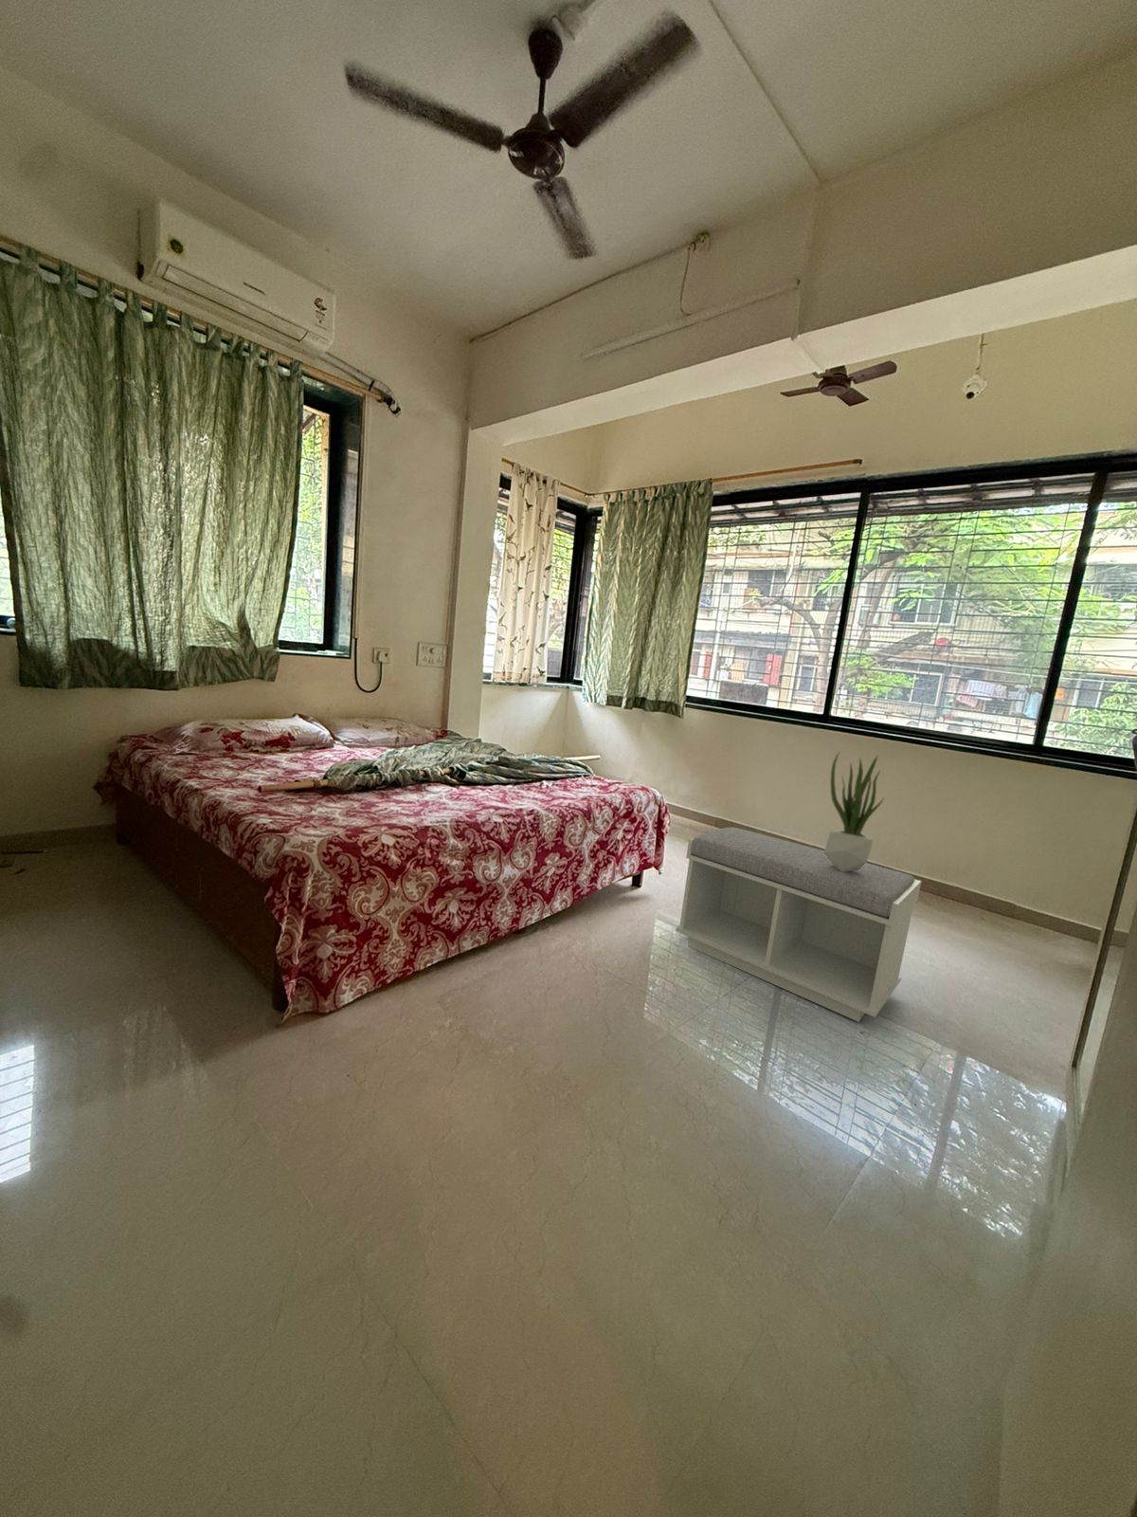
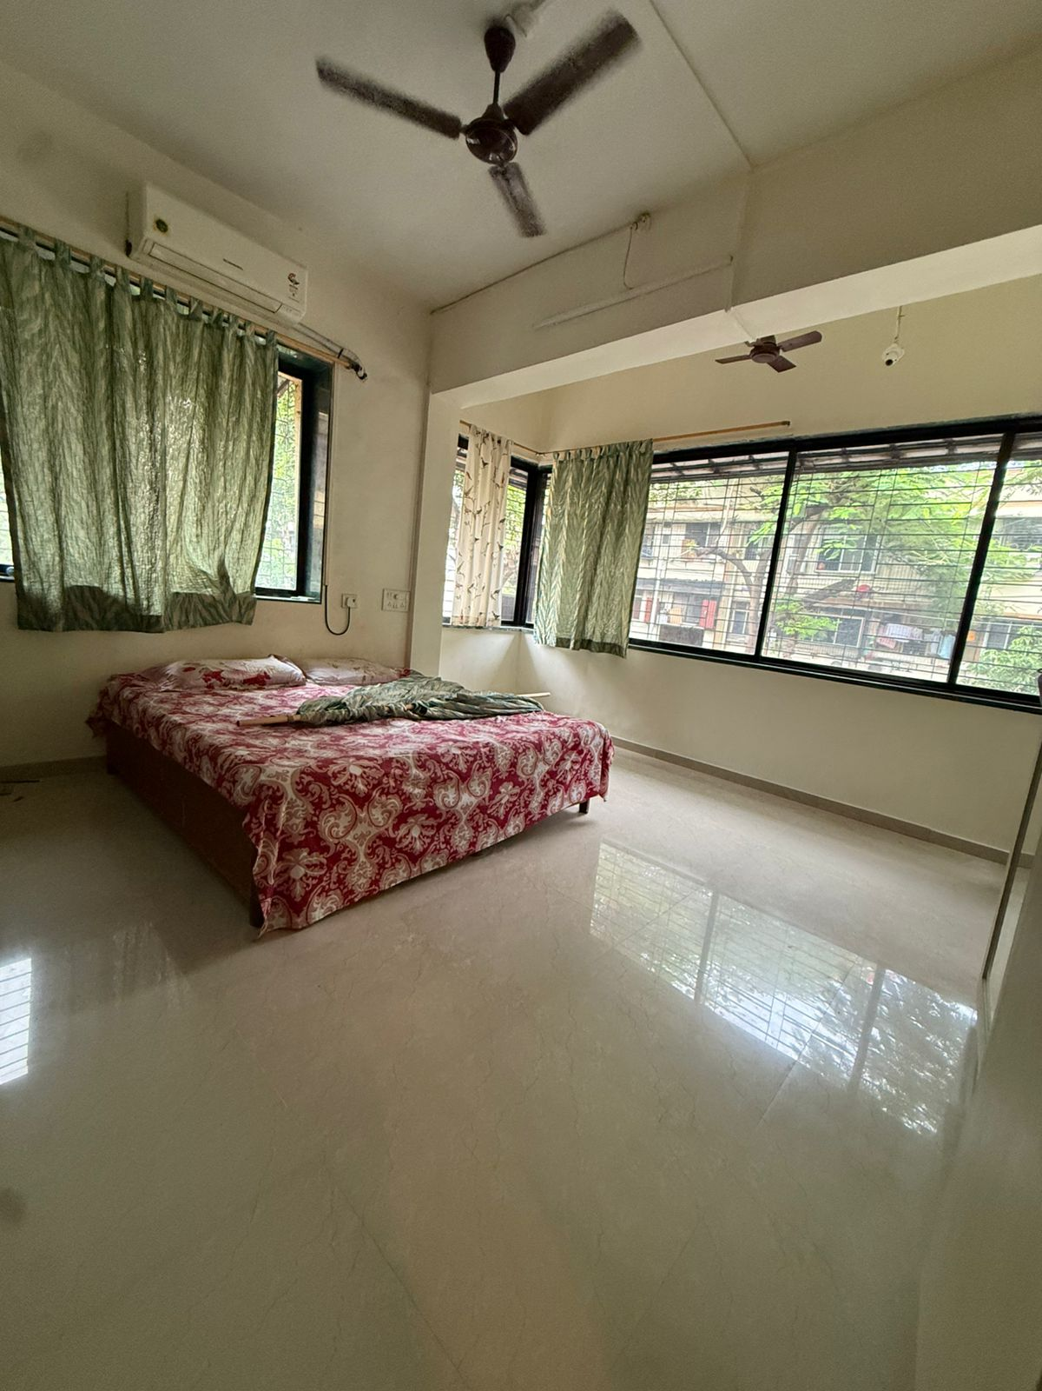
- bench [676,827,922,1022]
- potted plant [823,750,886,871]
